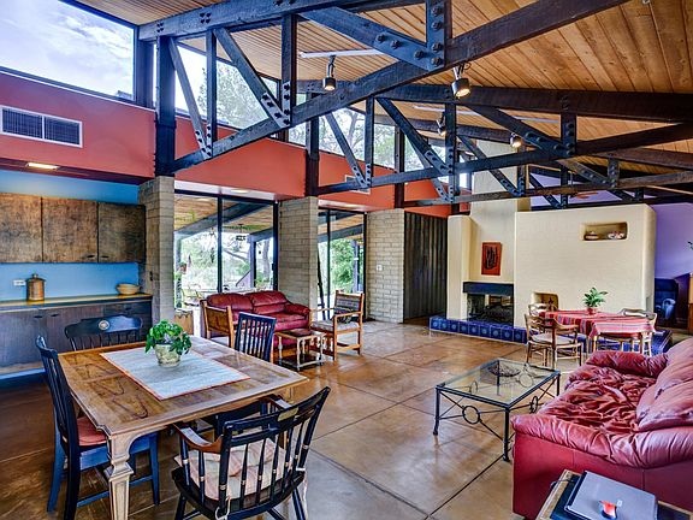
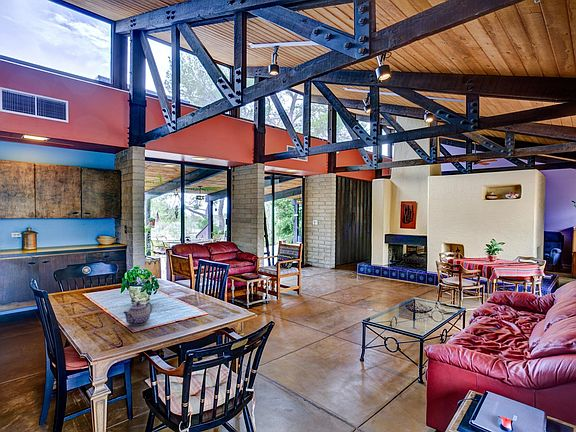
+ teapot [122,301,153,326]
